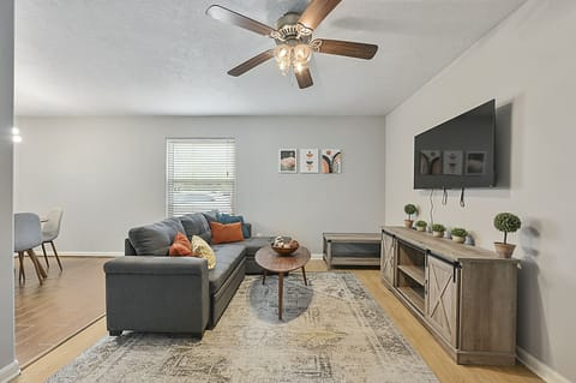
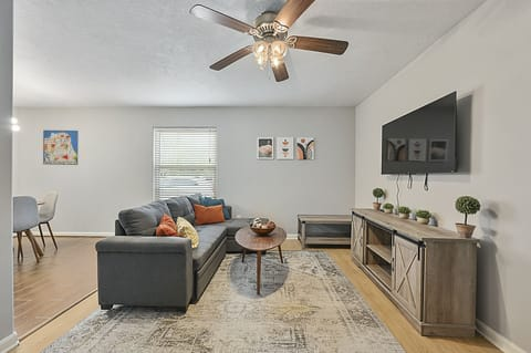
+ wall art [42,129,80,166]
